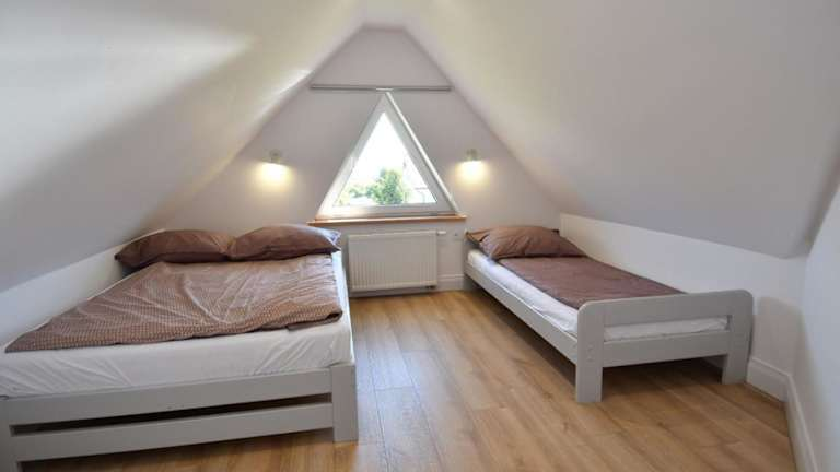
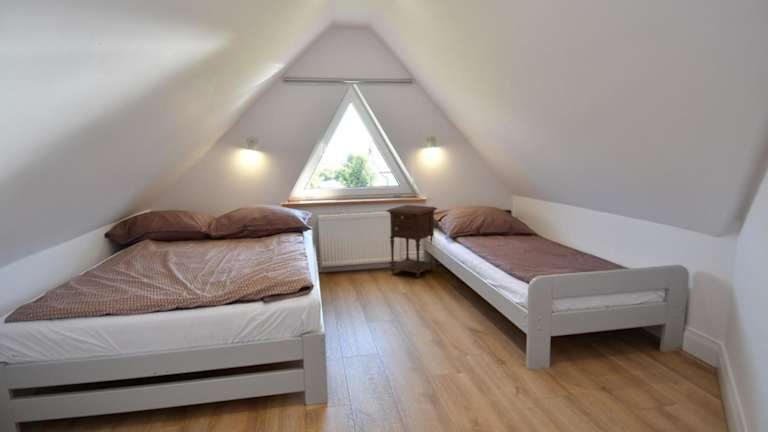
+ nightstand [386,204,438,280]
